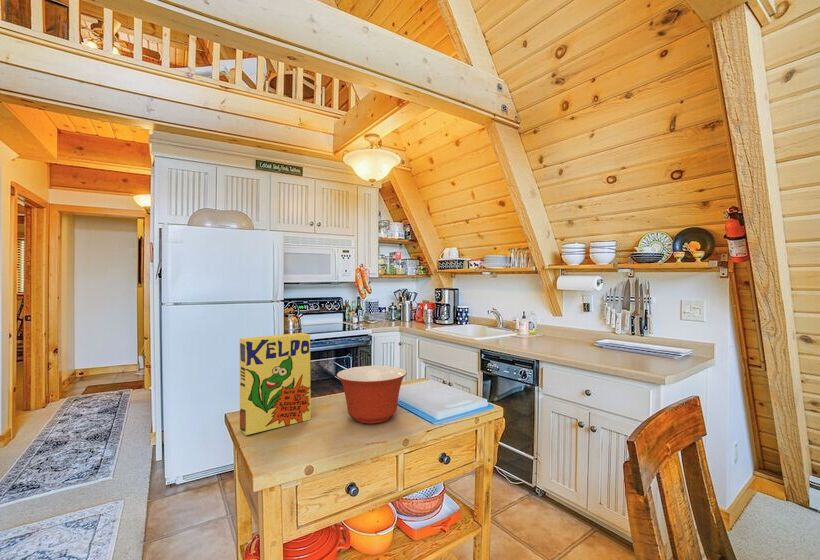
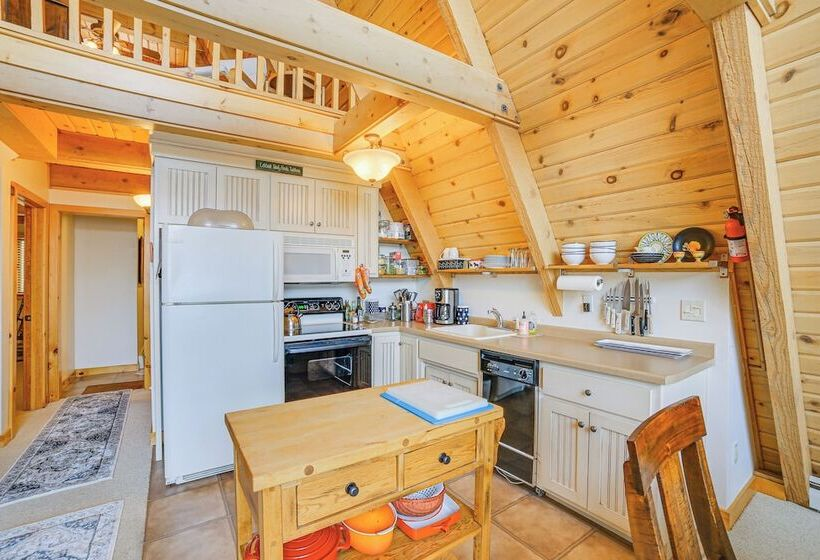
- mixing bowl [336,365,408,424]
- cereal box [239,332,312,436]
